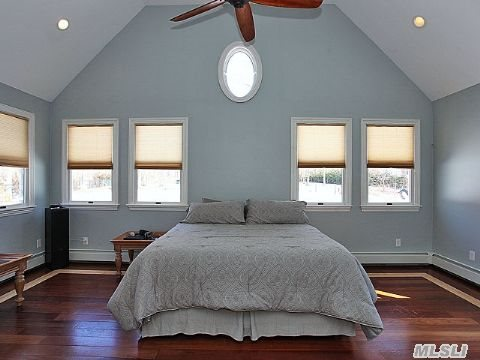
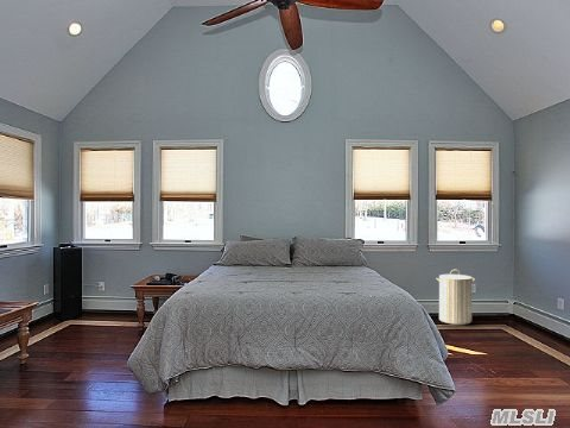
+ laundry hamper [435,269,476,326]
